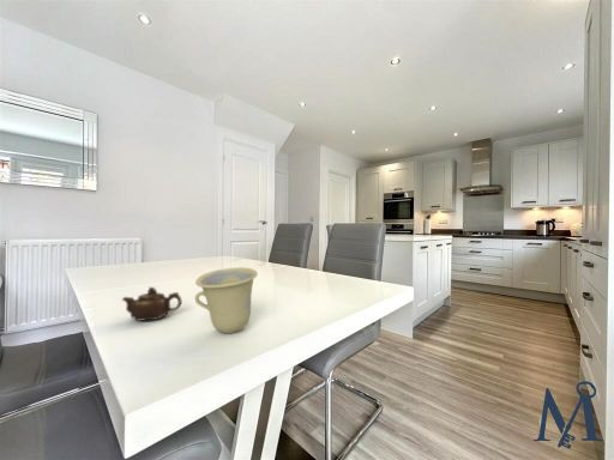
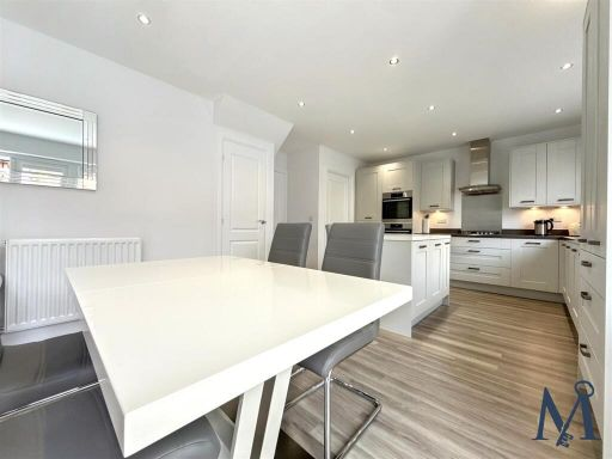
- cup [194,266,259,334]
- teapot [121,286,182,322]
